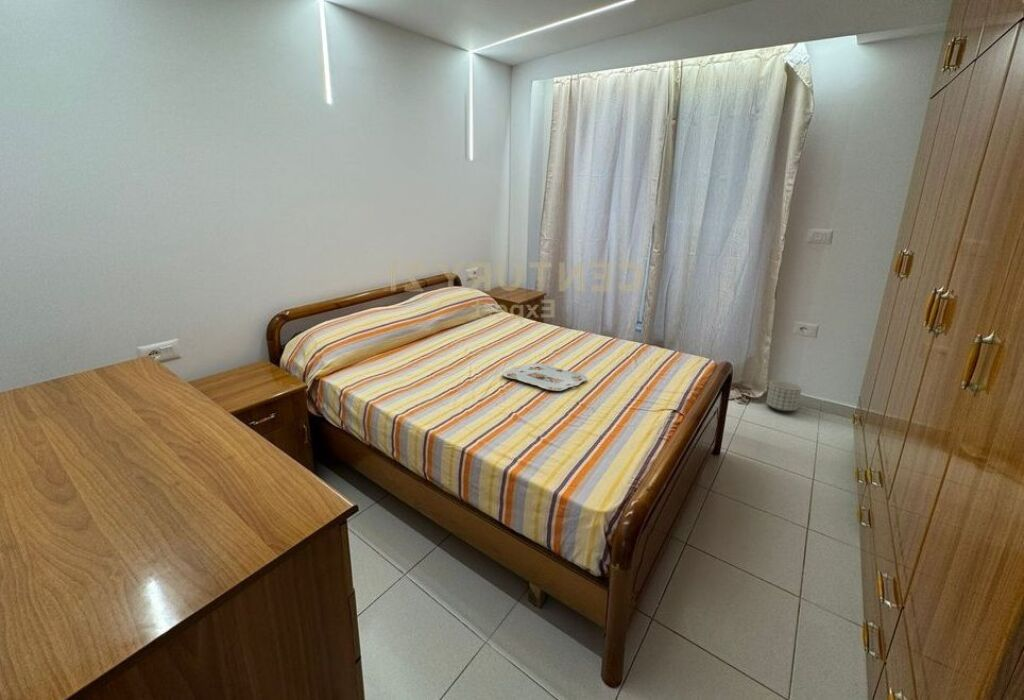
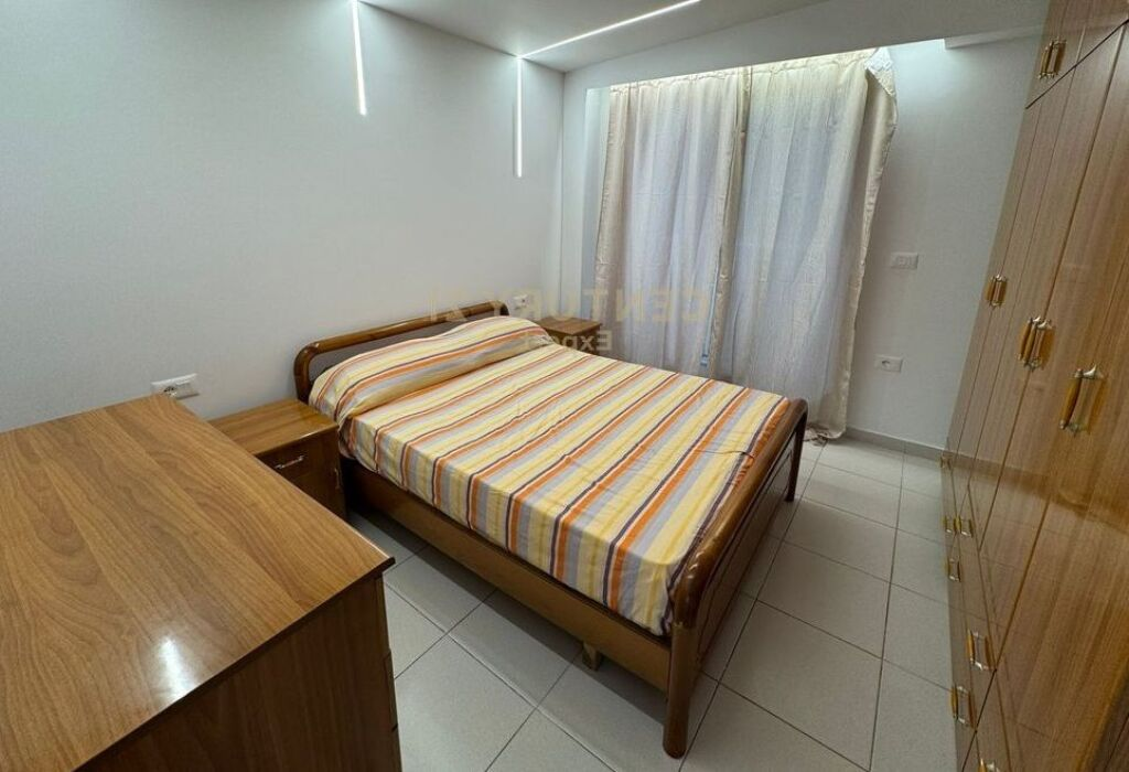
- serving tray [501,363,588,392]
- planter [765,379,803,413]
